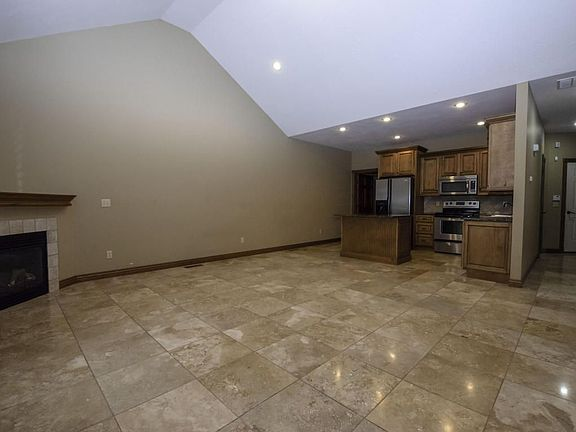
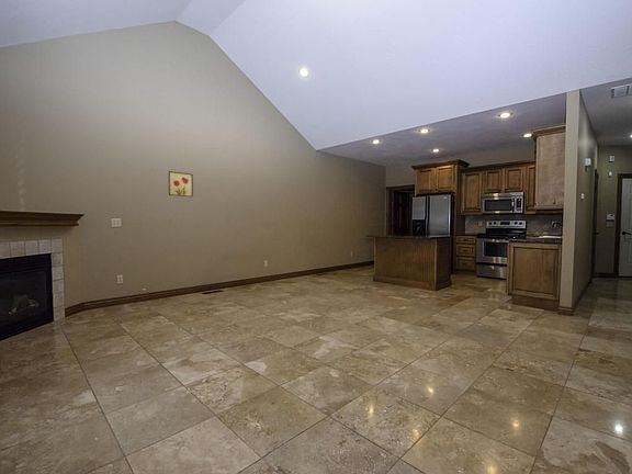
+ wall art [168,170,194,198]
